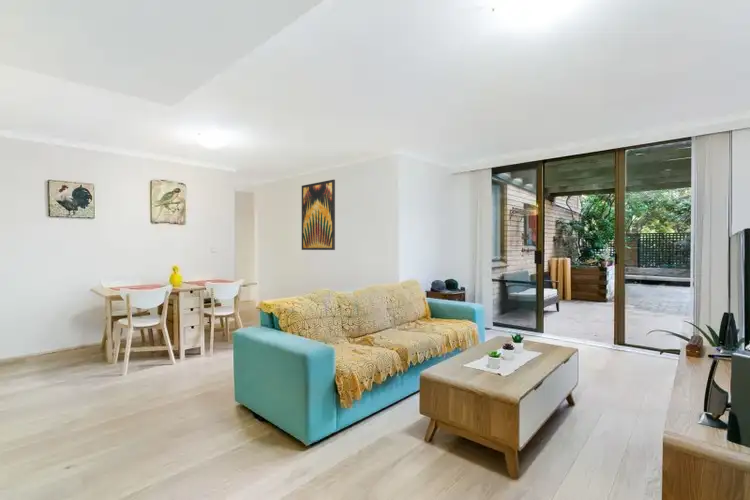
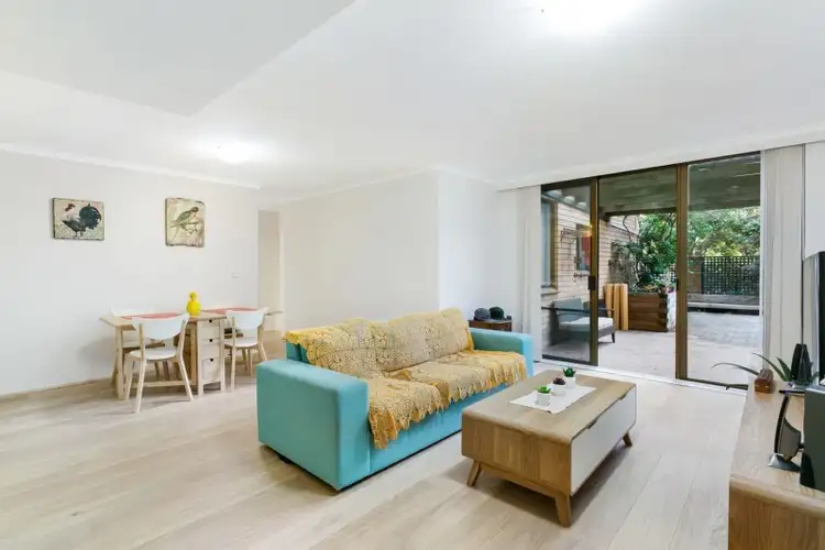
- wall art [301,179,336,251]
